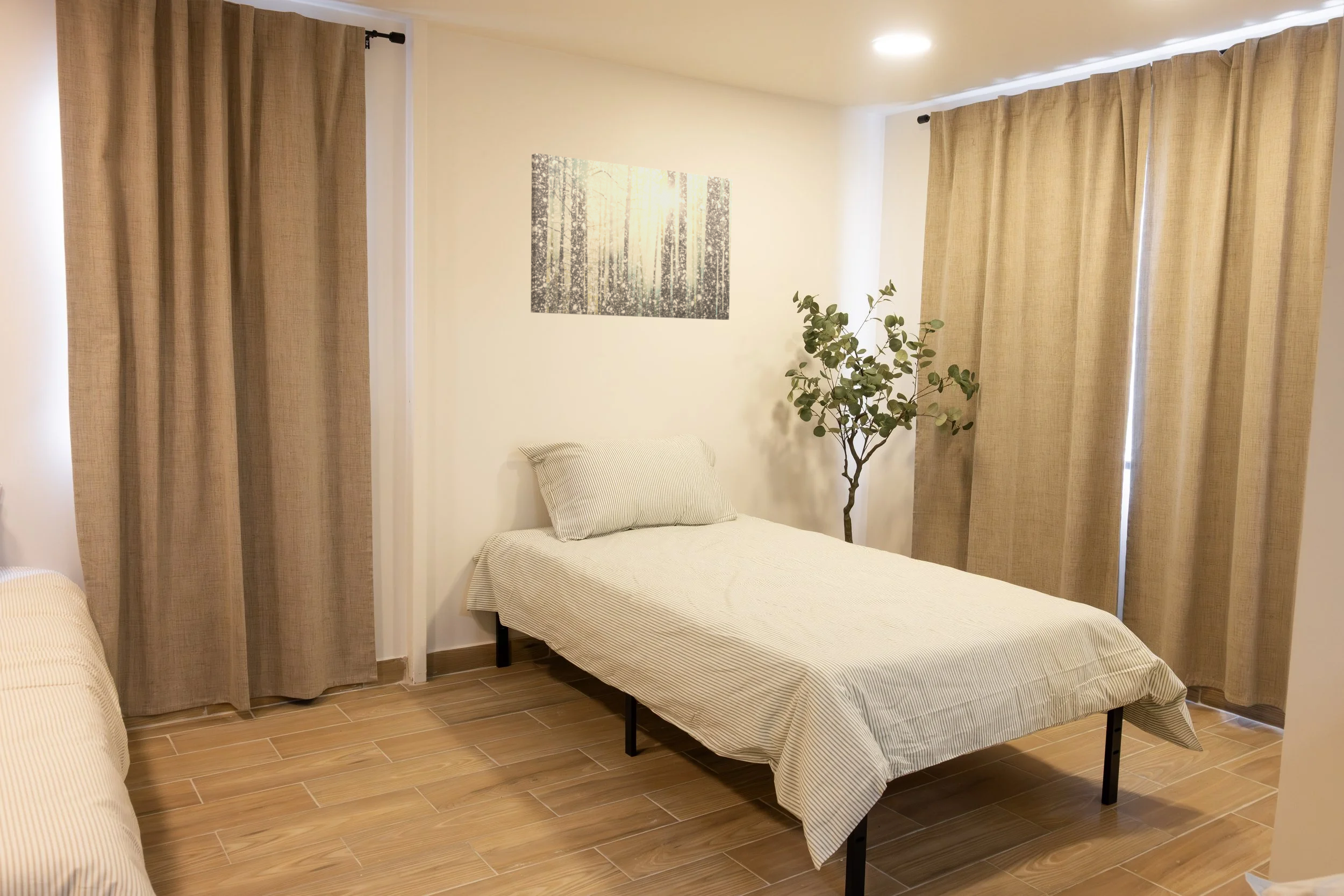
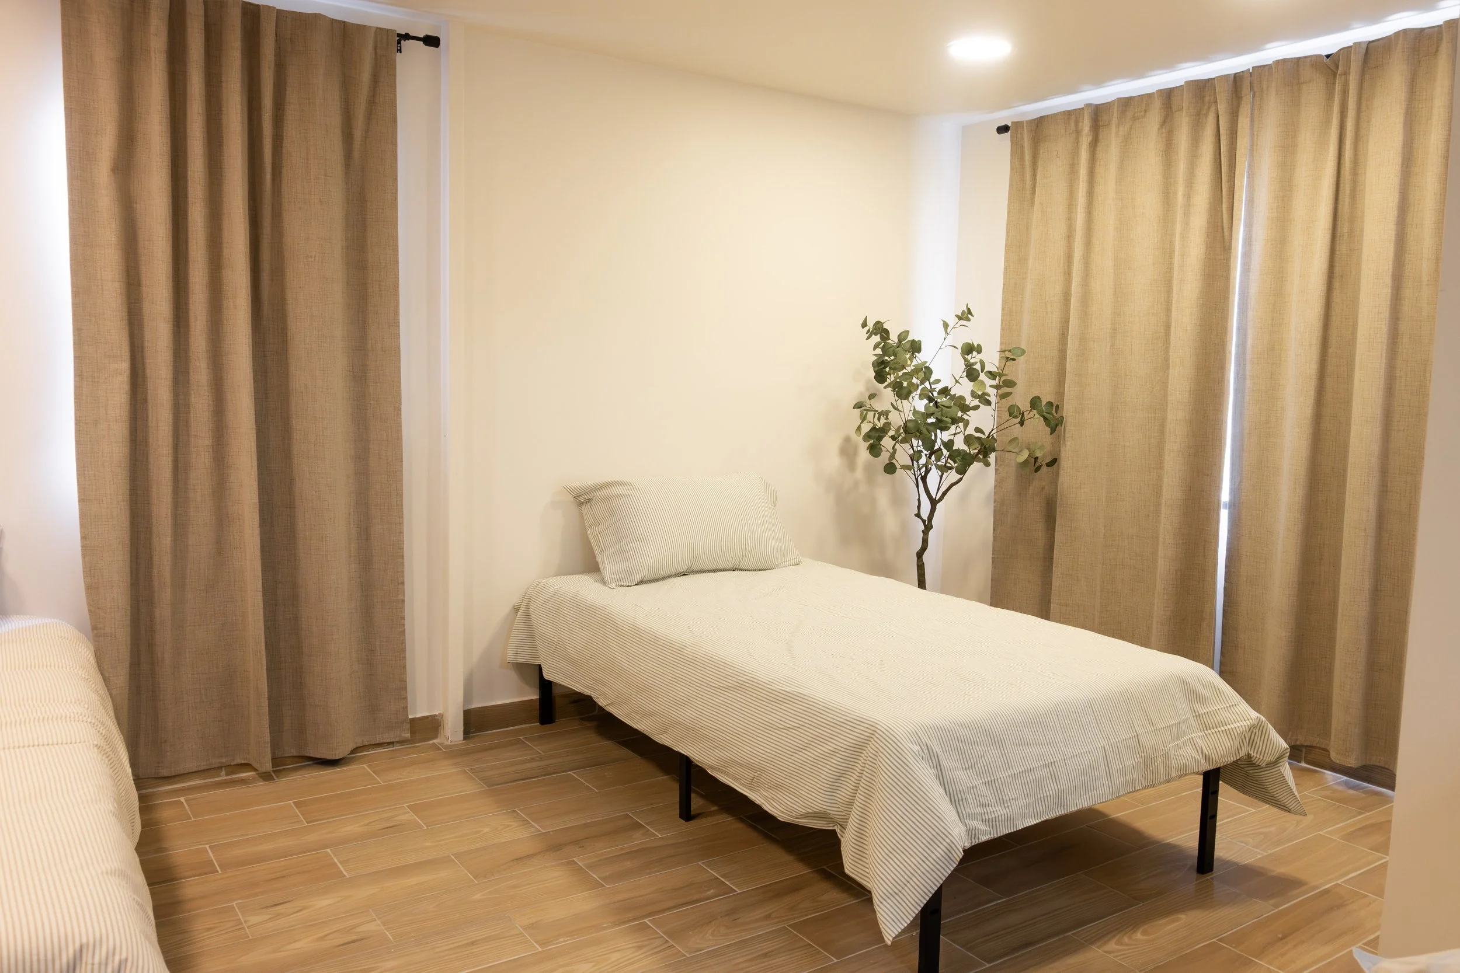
- wall art [530,153,733,320]
